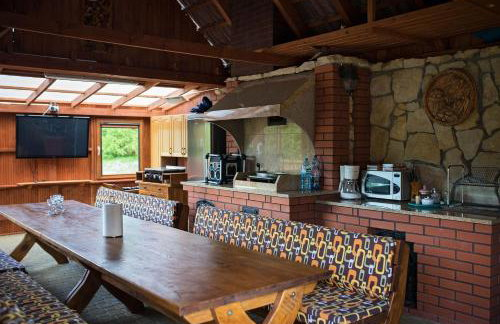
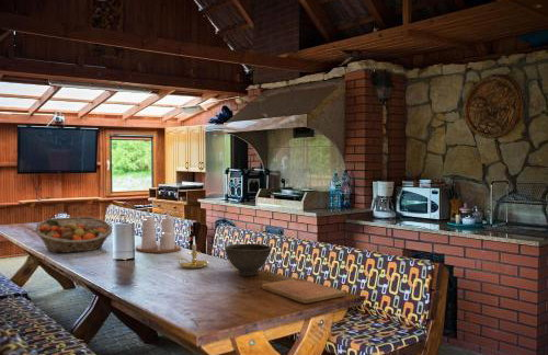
+ condiment set [135,207,182,254]
+ fruit basket [34,216,113,254]
+ cutting board [261,277,346,305]
+ bowl [224,242,272,277]
+ candle holder [175,237,209,270]
